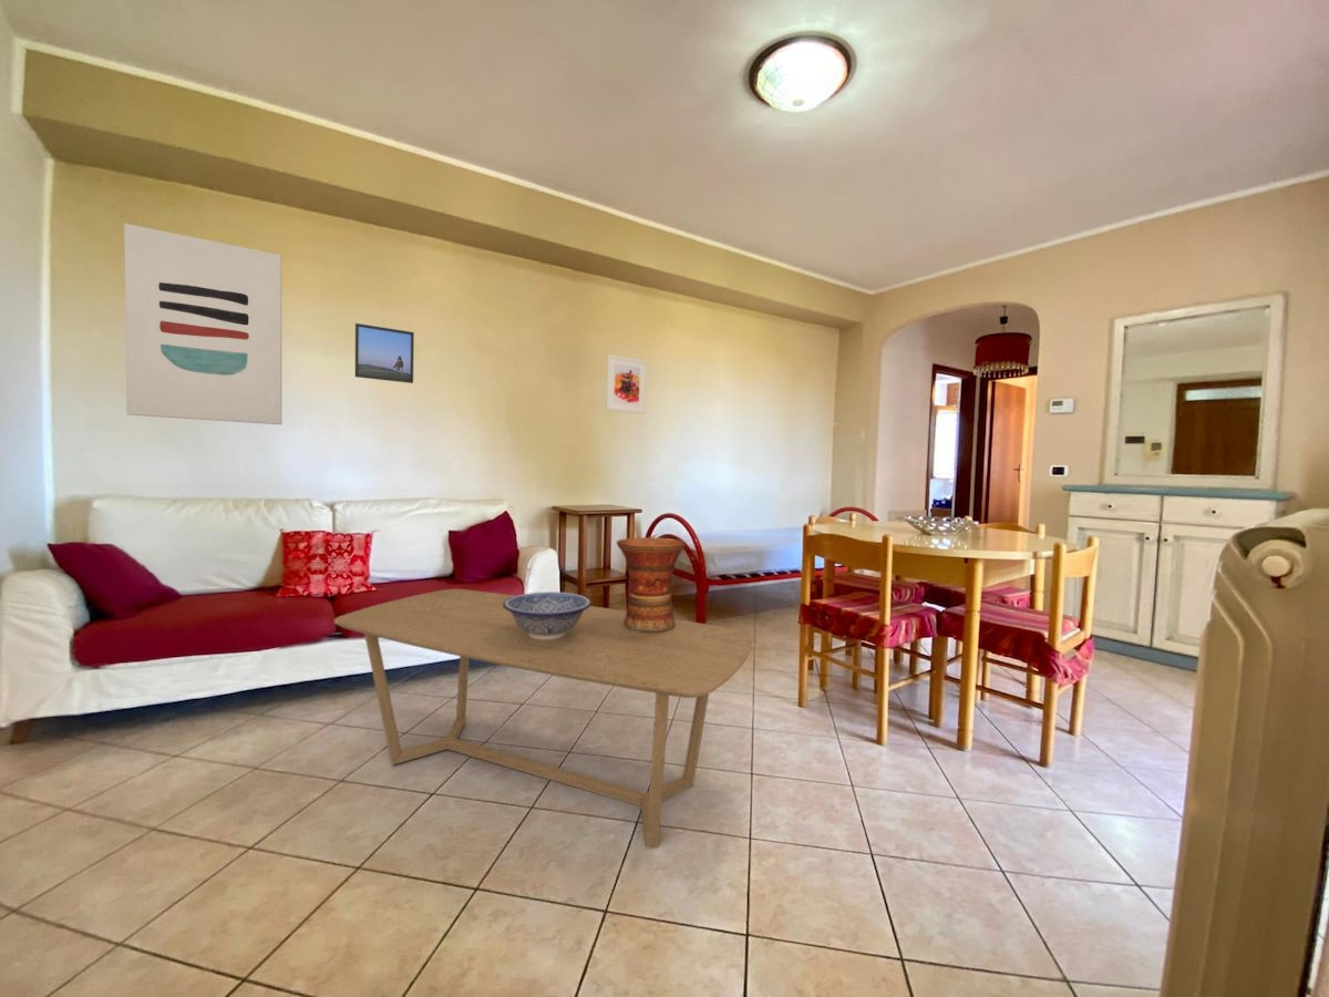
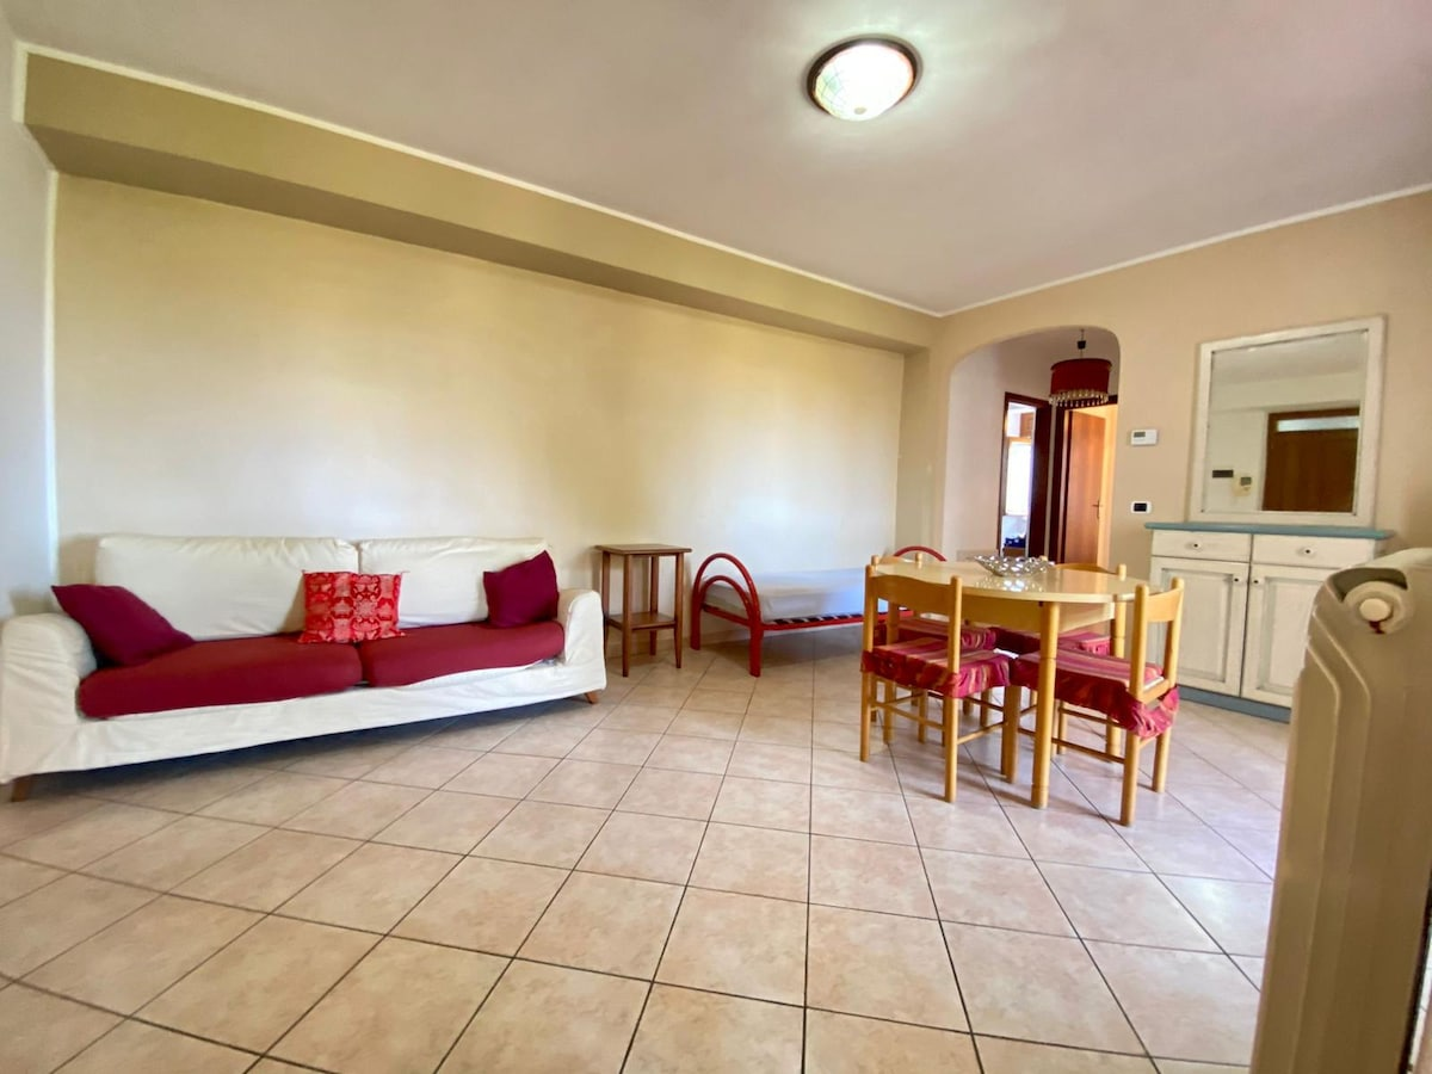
- vase [616,536,688,633]
- wall art [123,223,282,425]
- decorative bowl [503,590,593,640]
- coffee table [333,588,754,850]
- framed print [354,322,415,384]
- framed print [605,353,648,415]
